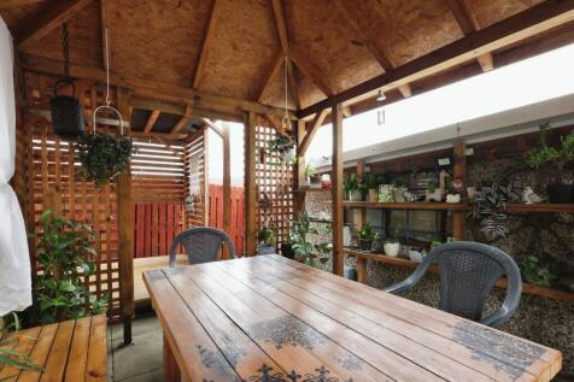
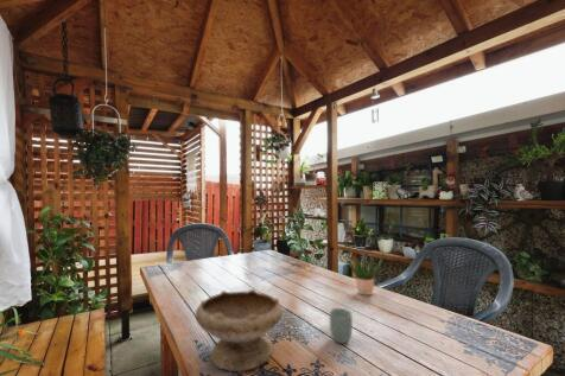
+ bowl [195,288,284,372]
+ potted plant [347,248,385,297]
+ cup [329,307,354,344]
